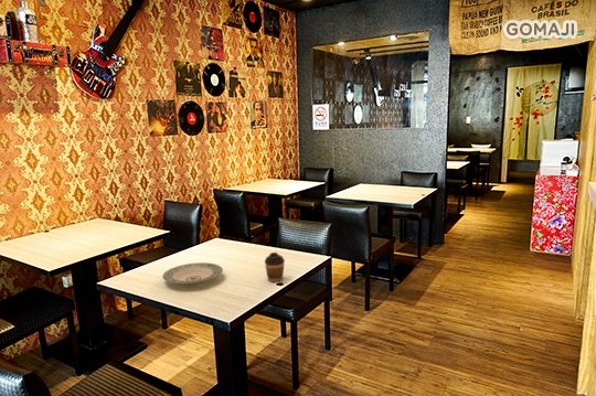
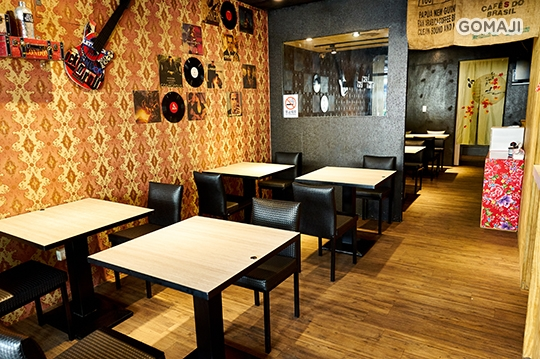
- coffee cup [264,251,286,283]
- plate [161,261,224,286]
